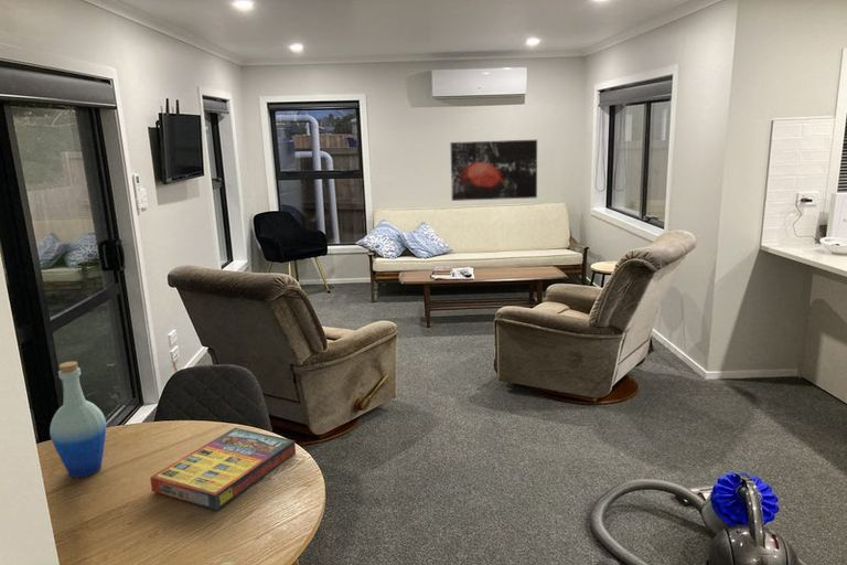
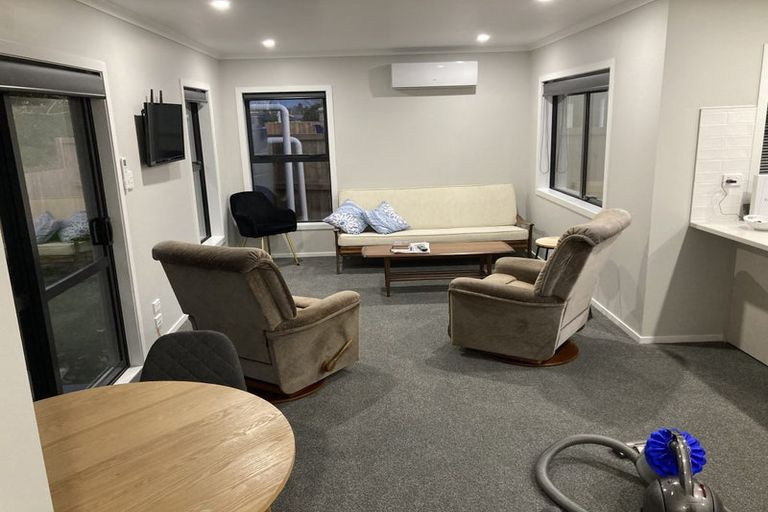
- wall art [449,139,538,202]
- game compilation box [149,427,297,511]
- bottle [49,361,107,479]
